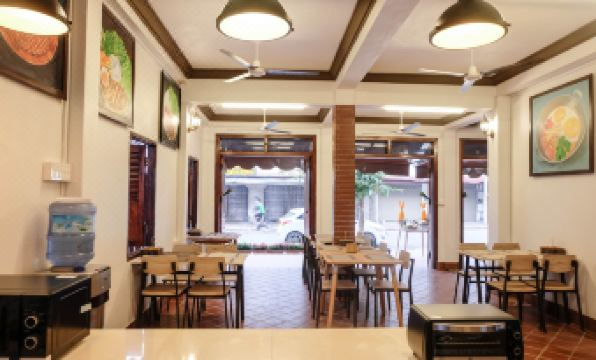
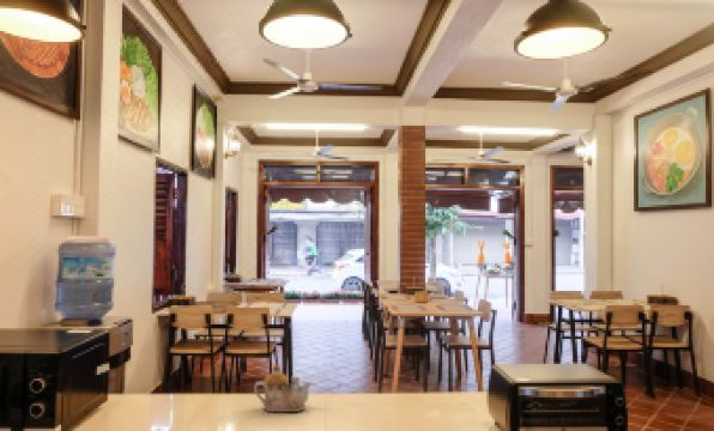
+ teapot [253,363,313,413]
